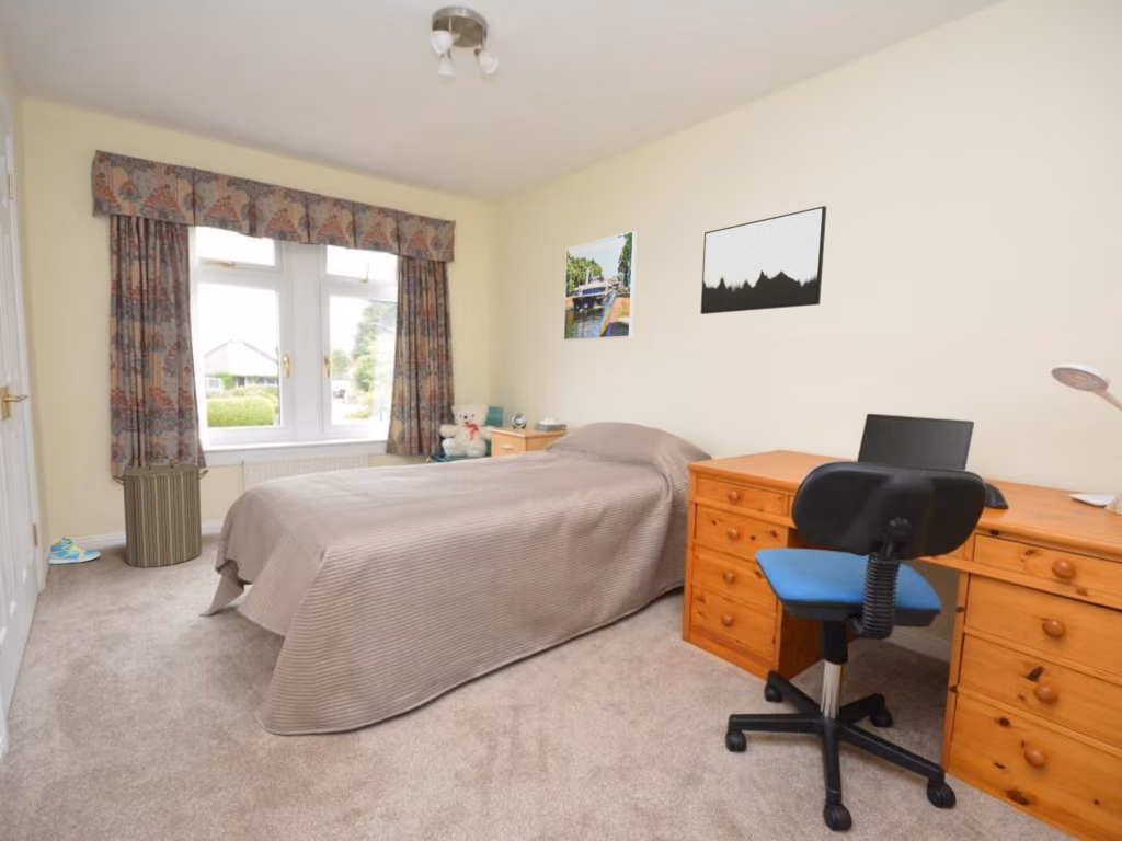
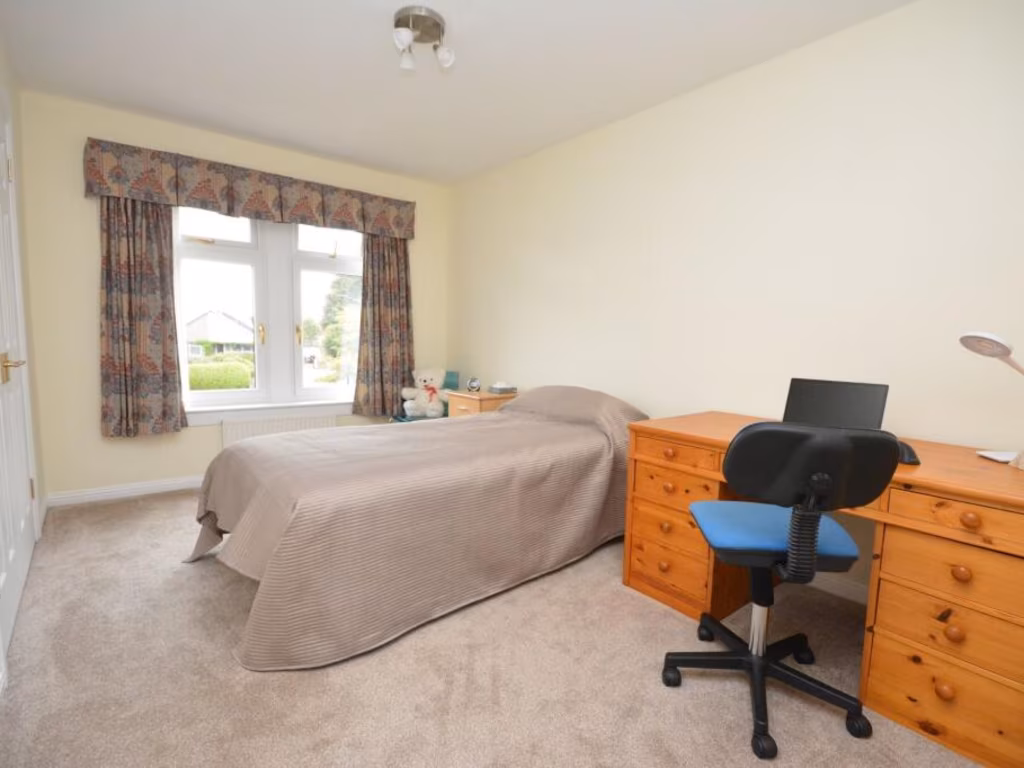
- sneaker [47,537,102,565]
- wall art [699,205,827,315]
- laundry hamper [112,454,209,568]
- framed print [562,230,638,342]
